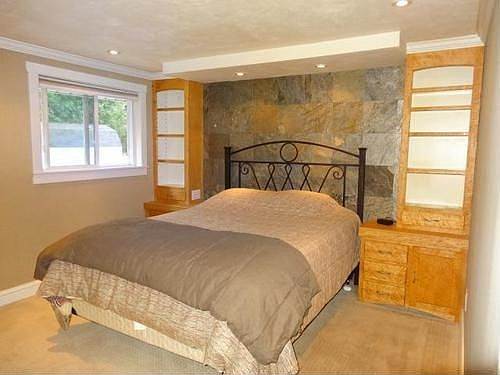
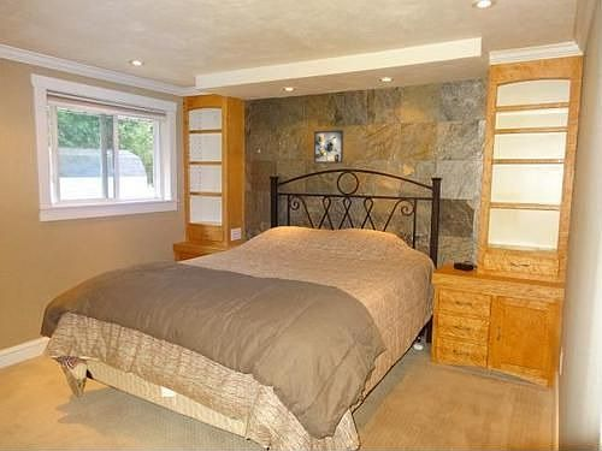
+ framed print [313,129,344,165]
